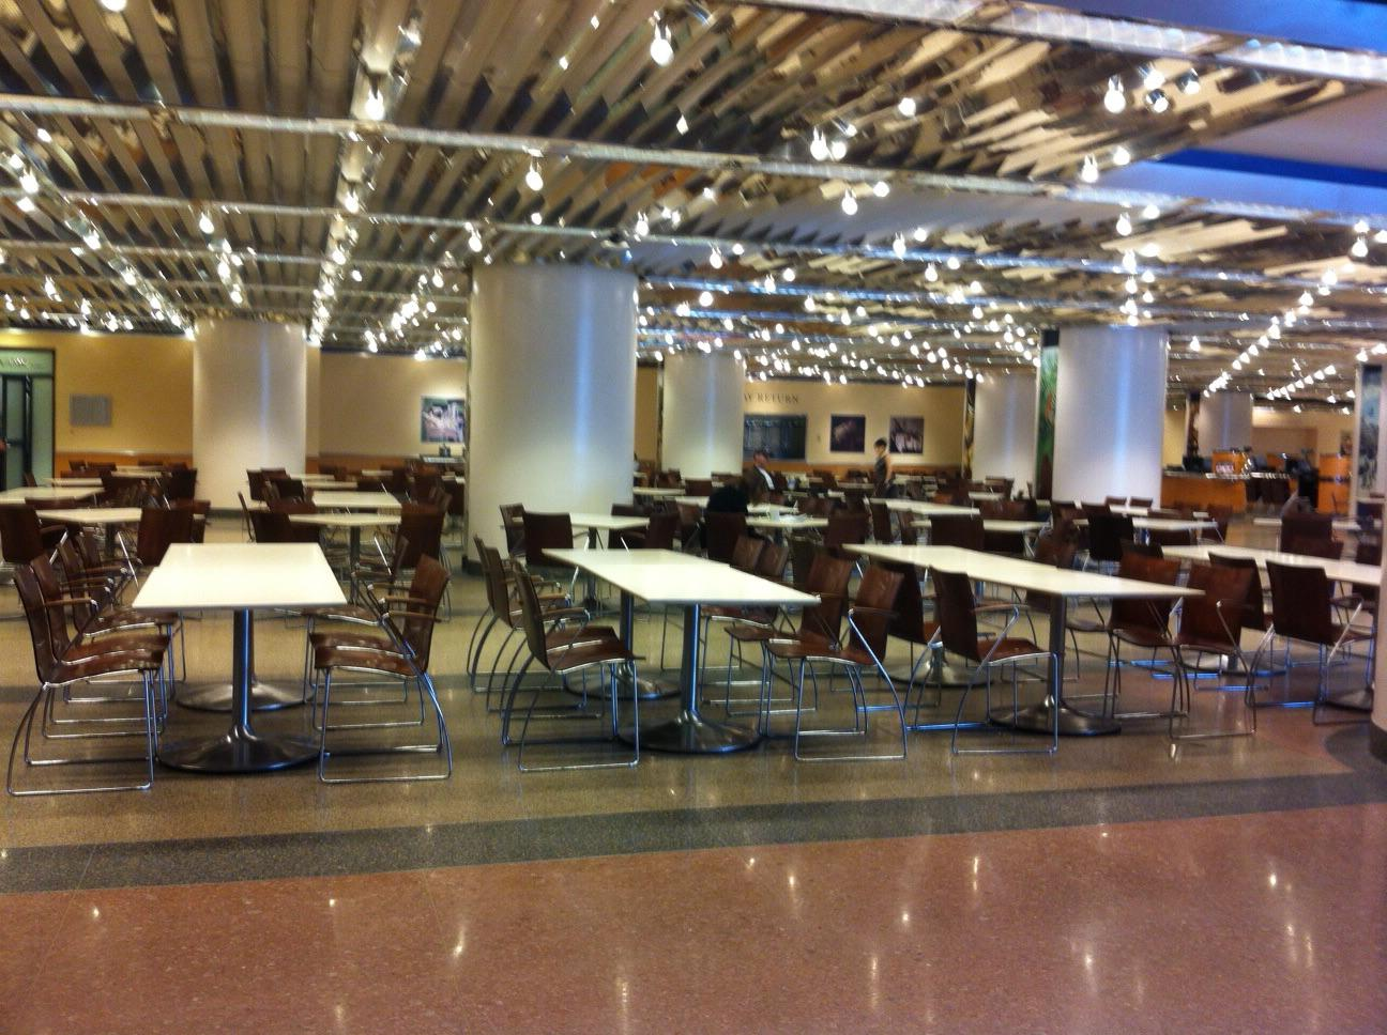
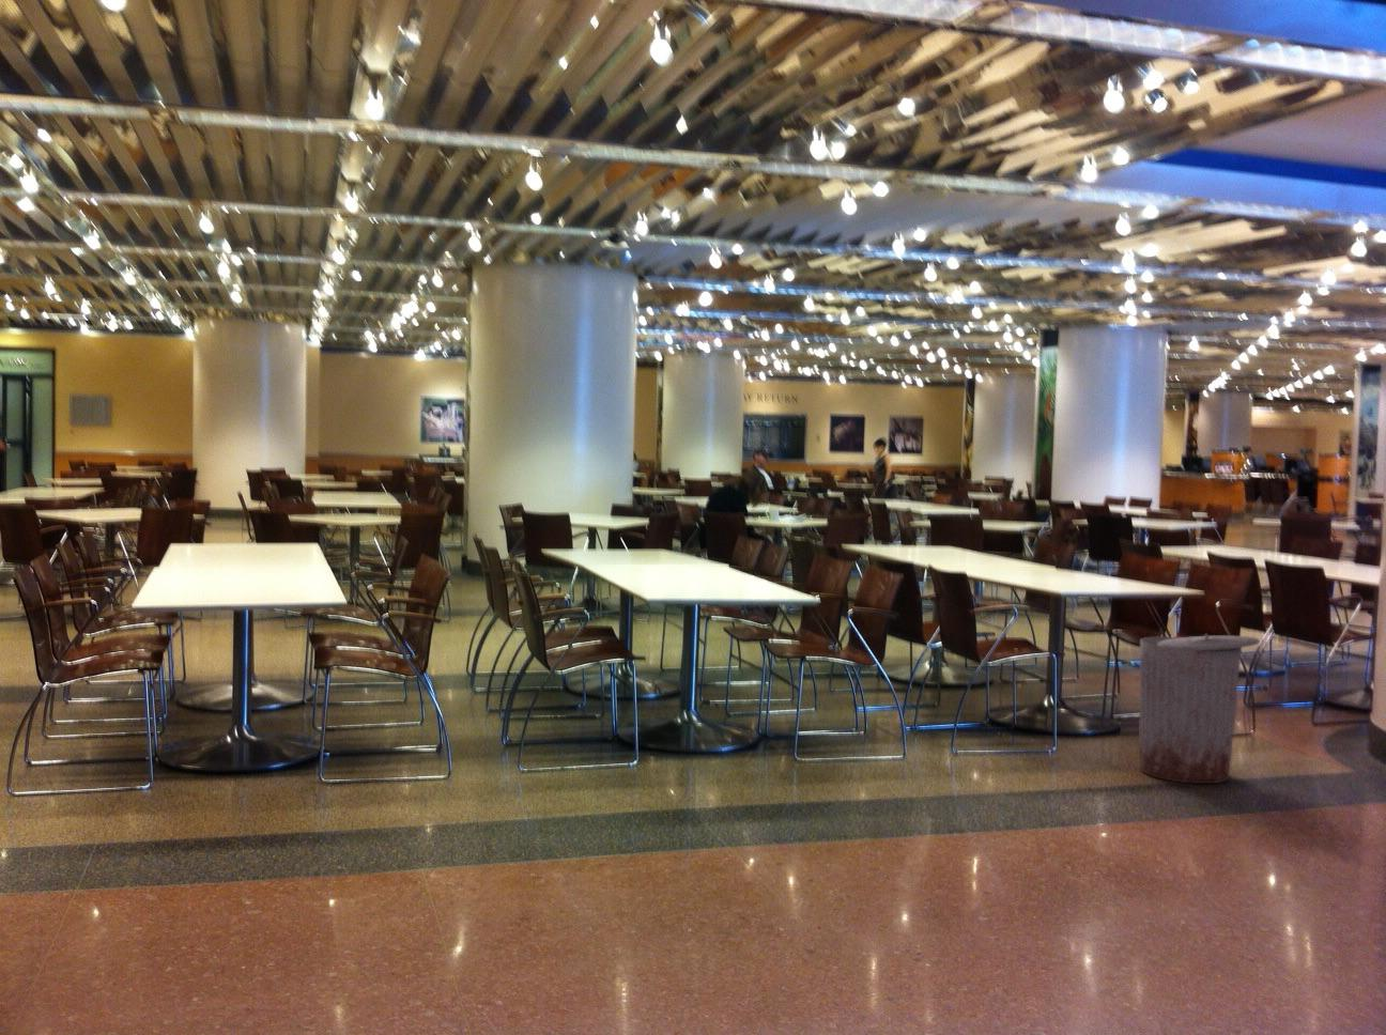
+ trash can [1138,633,1261,785]
